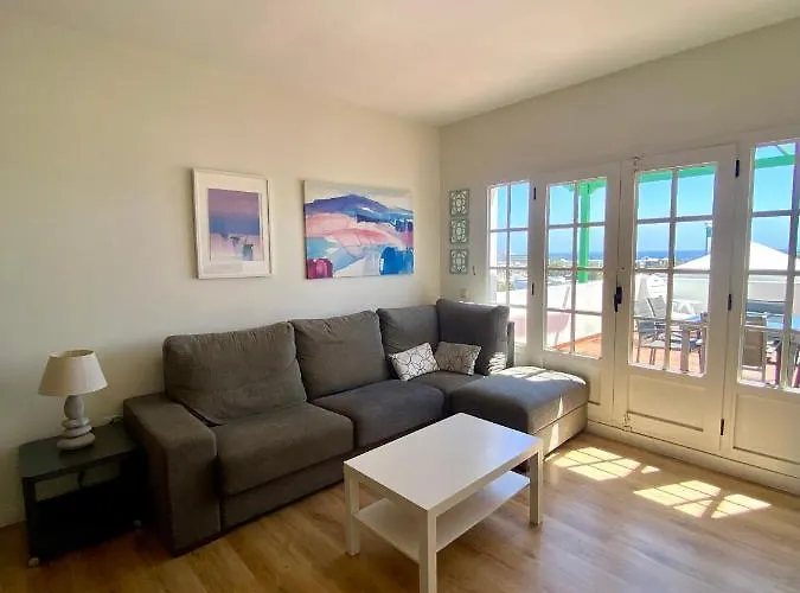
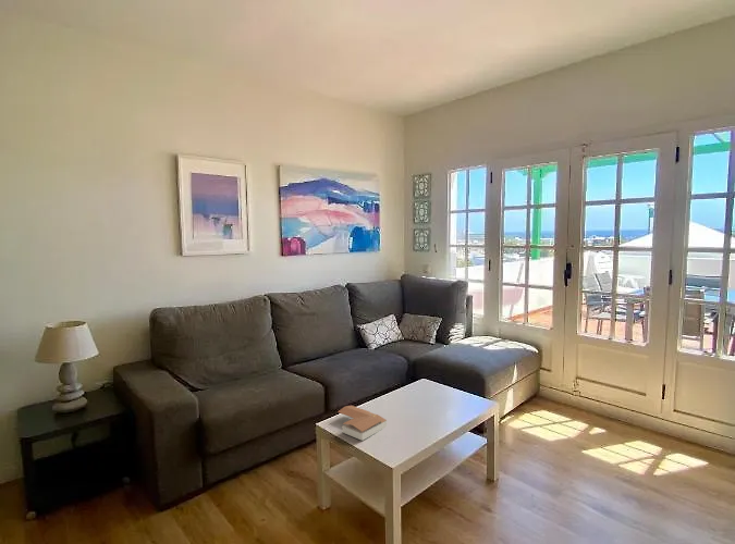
+ book [336,405,388,442]
